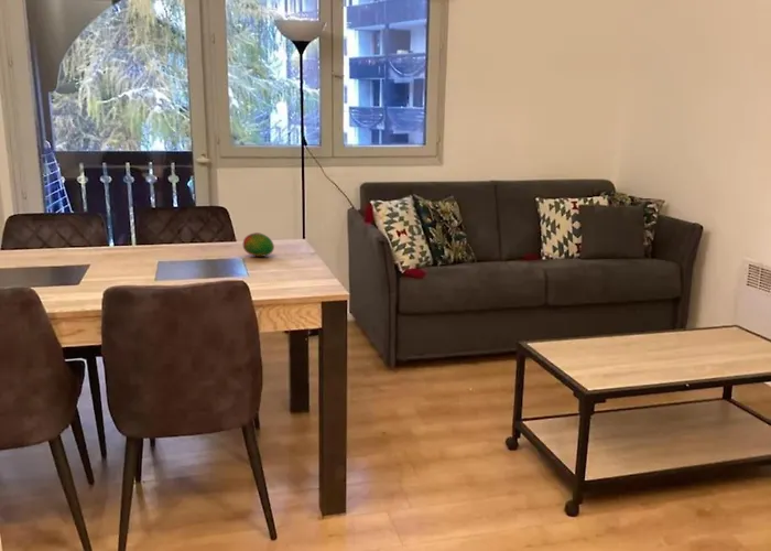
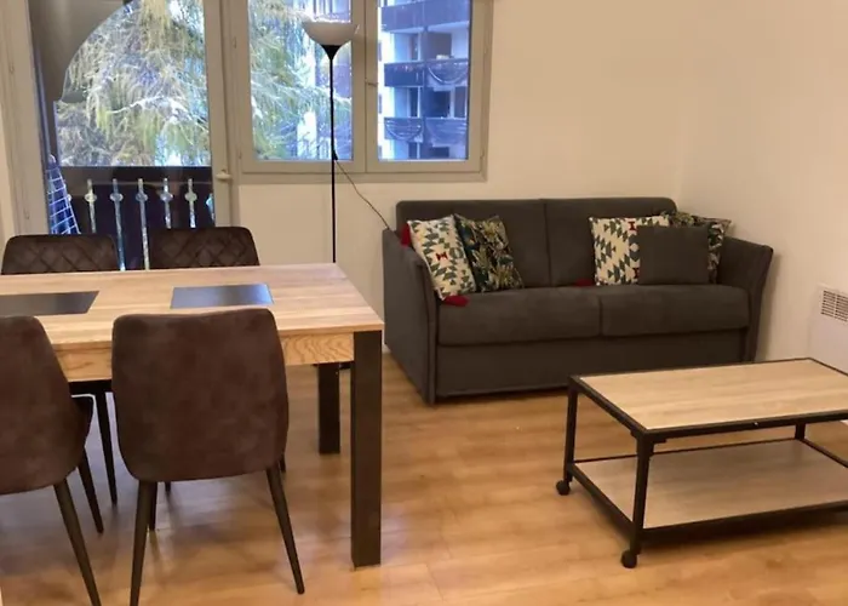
- fruit [242,231,275,258]
